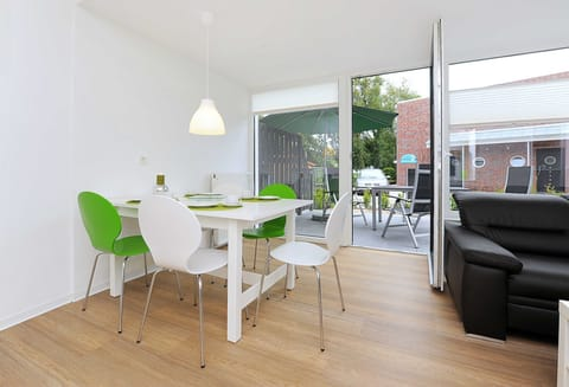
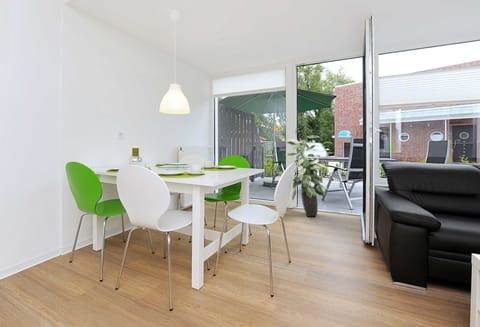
+ indoor plant [285,134,328,218]
